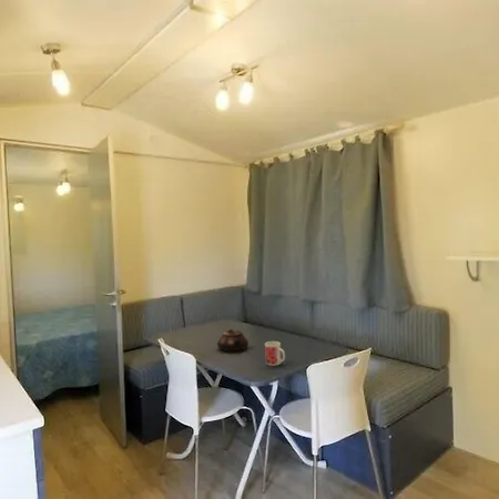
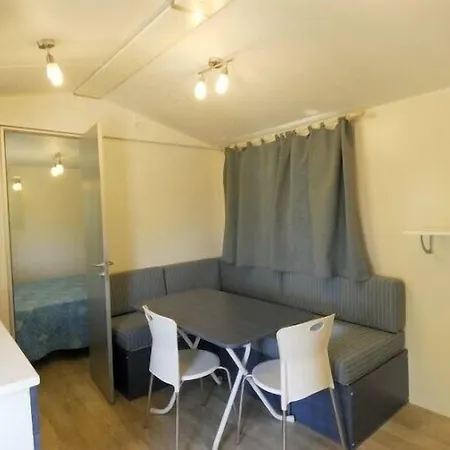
- teapot [216,328,249,353]
- mug [264,340,286,367]
